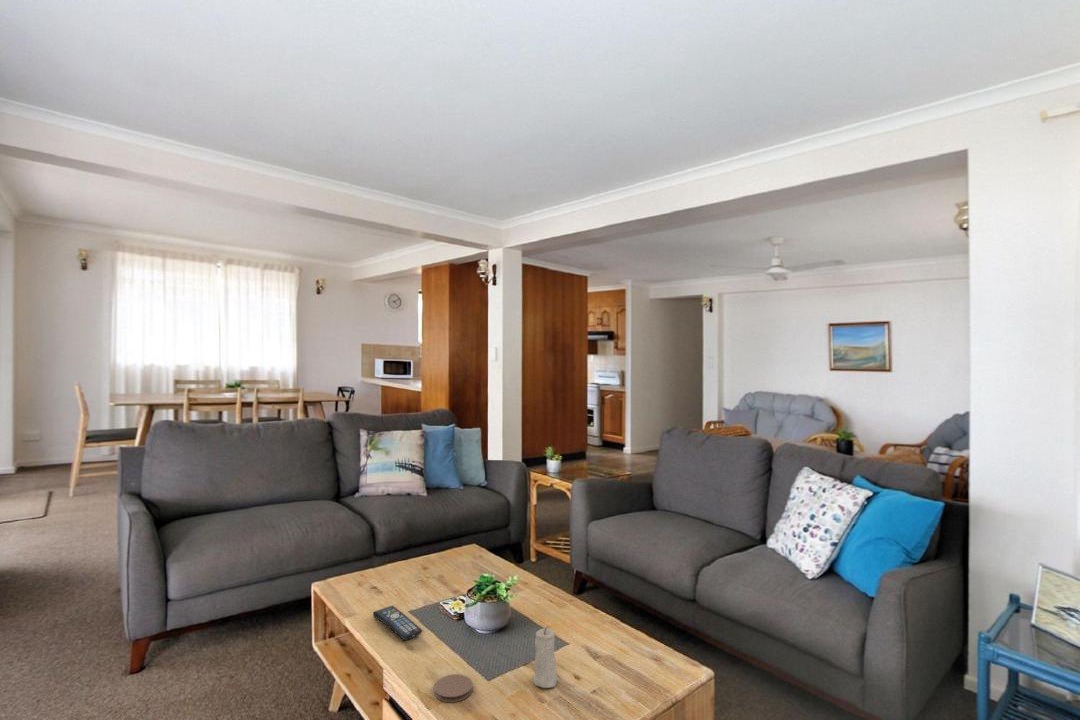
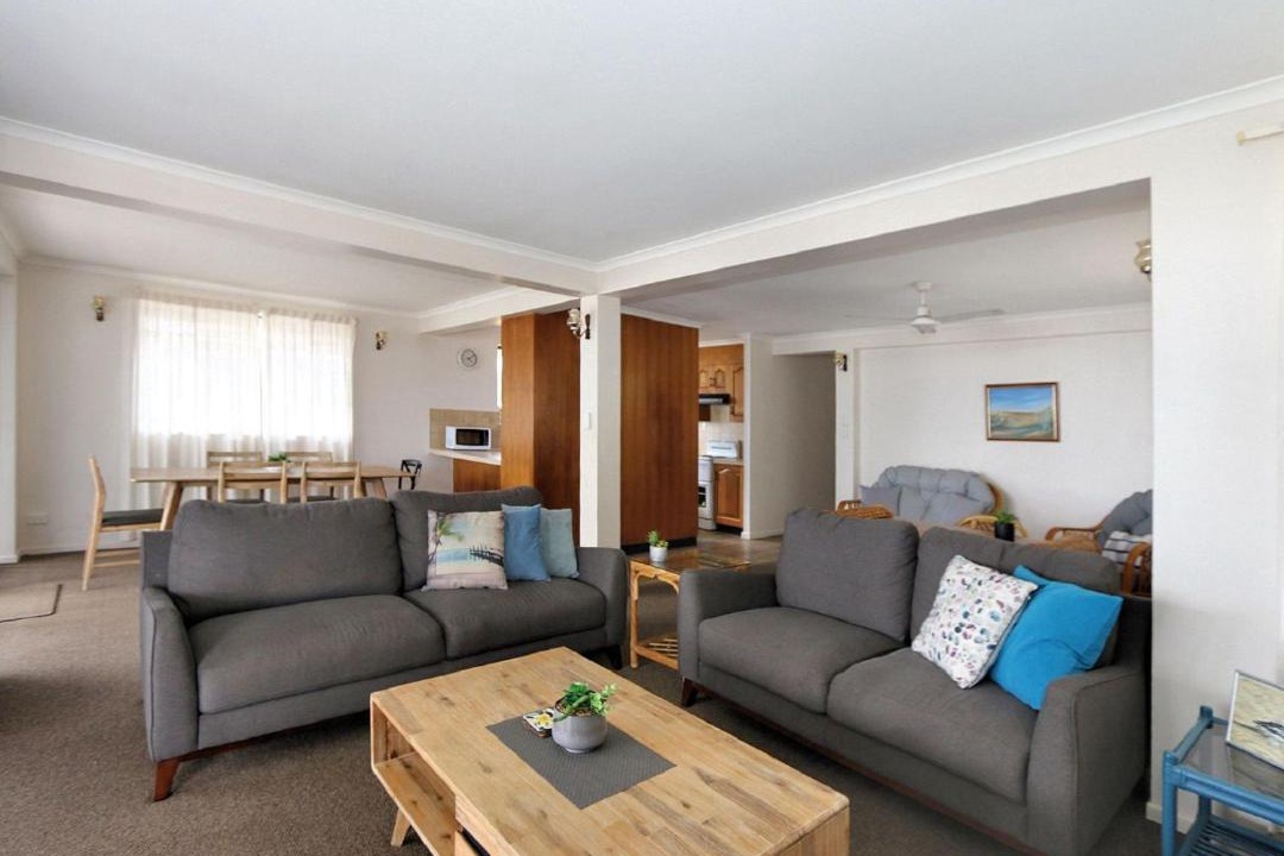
- coaster [433,673,474,703]
- candle [532,626,559,689]
- remote control [372,605,424,641]
